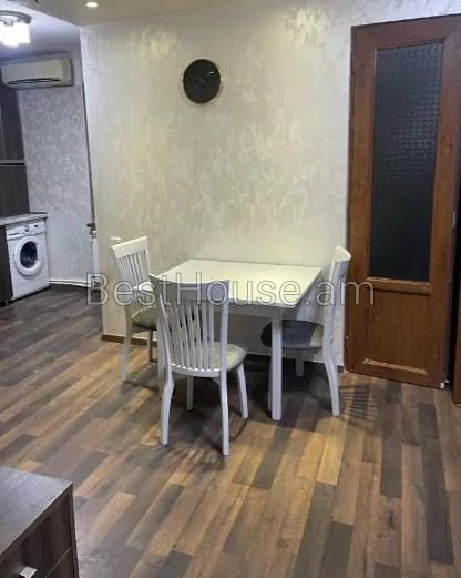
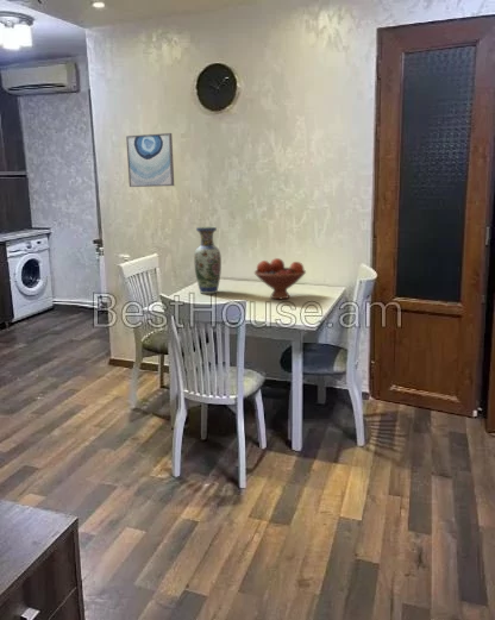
+ fruit bowl [253,257,307,300]
+ vase [193,226,223,295]
+ wall art [125,132,175,188]
